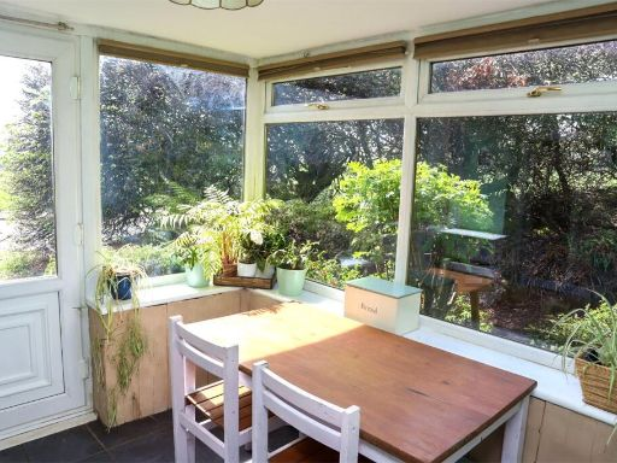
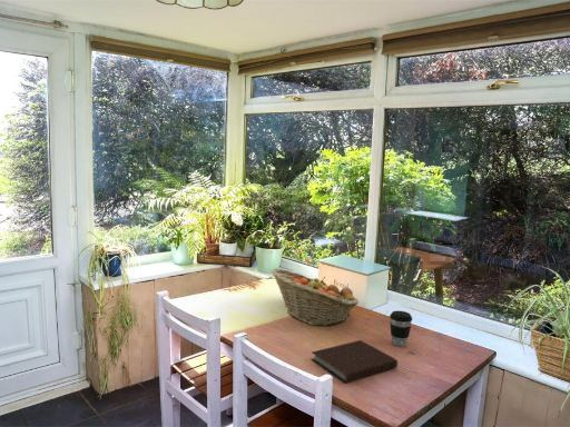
+ fruit basket [271,268,360,327]
+ coffee cup [389,310,413,347]
+ notebook [309,339,399,384]
